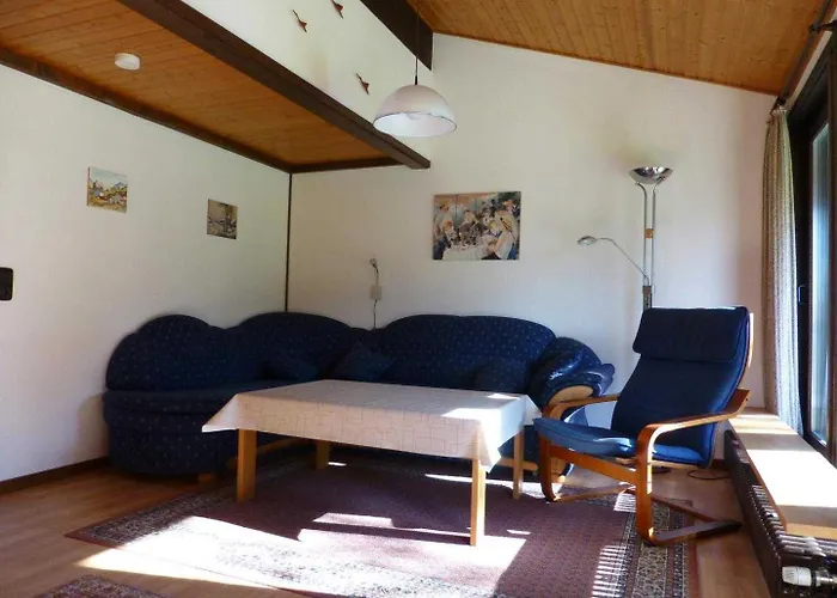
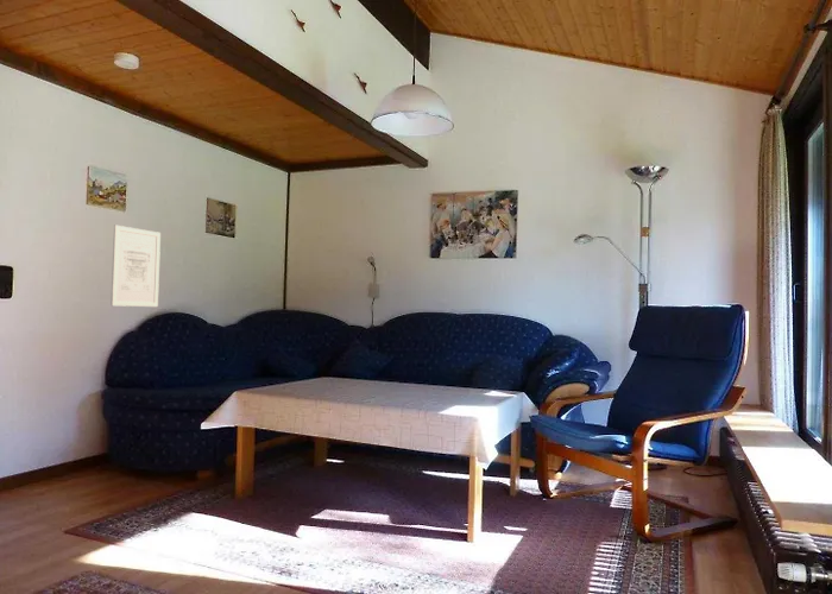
+ wall art [109,225,162,308]
